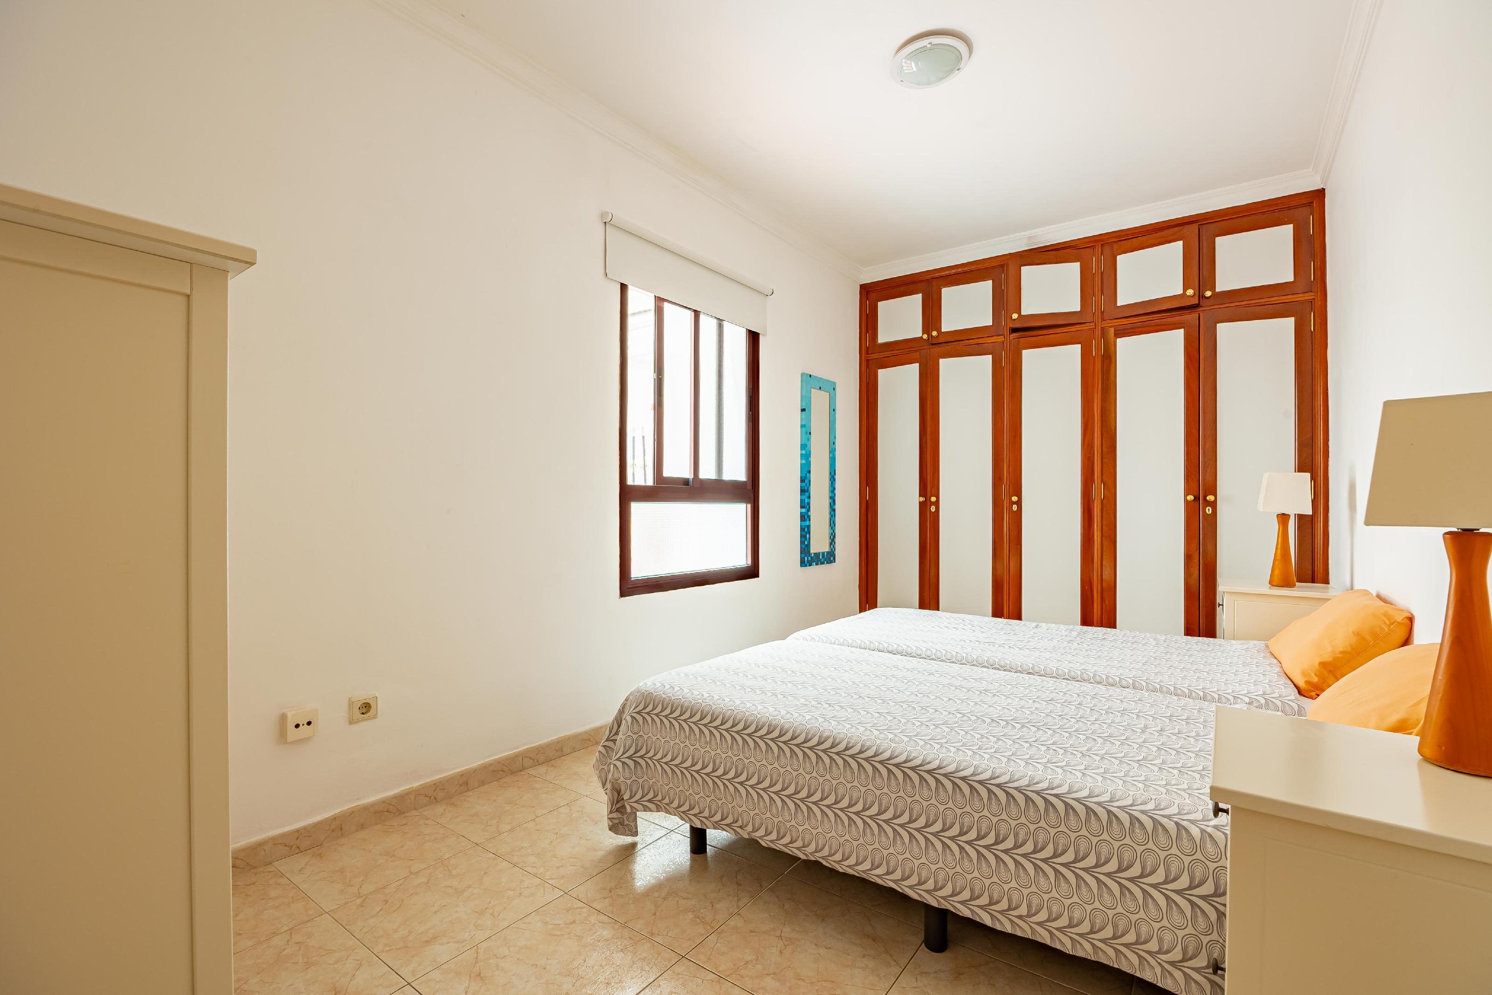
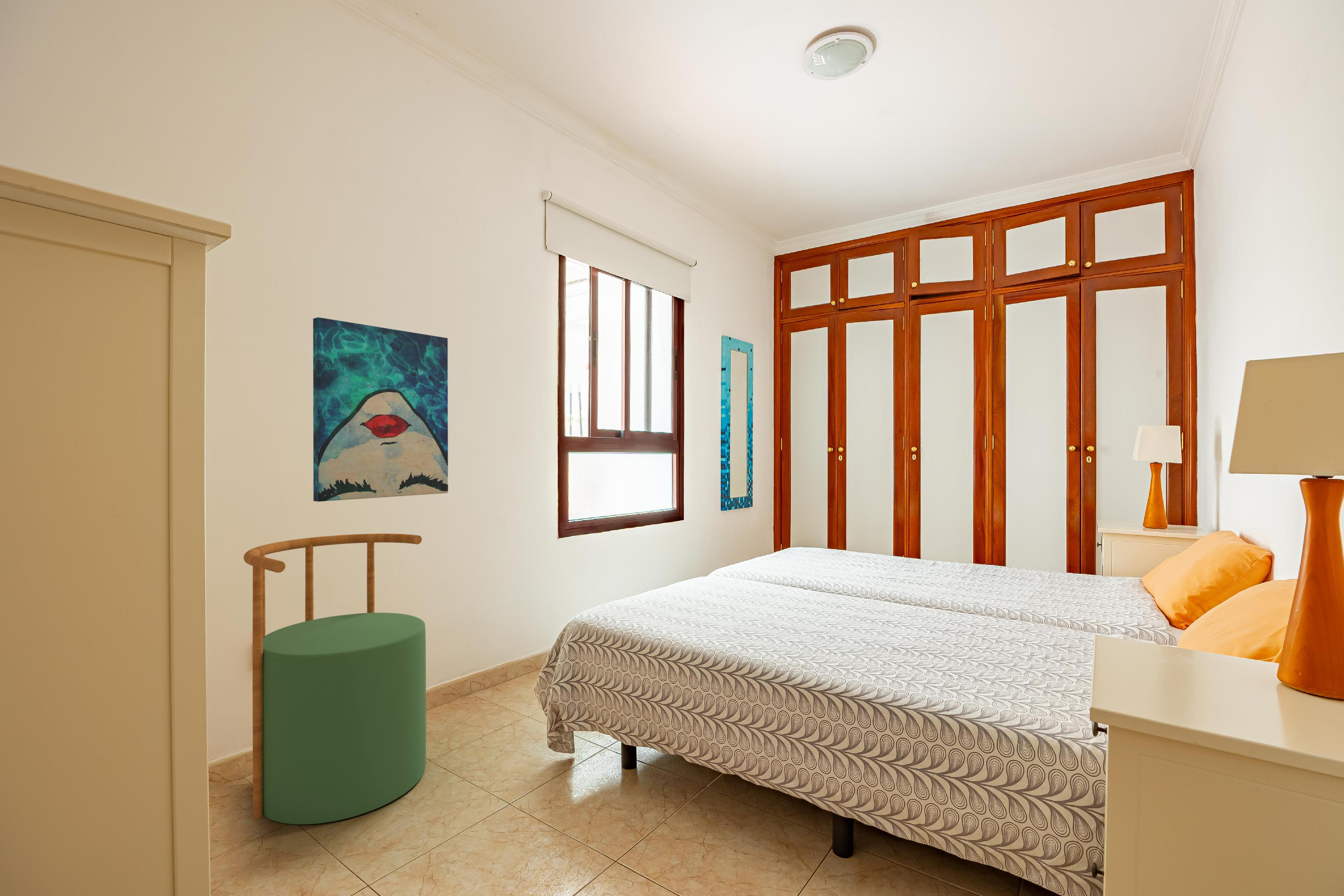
+ wall art [312,317,449,502]
+ stool [243,533,426,825]
